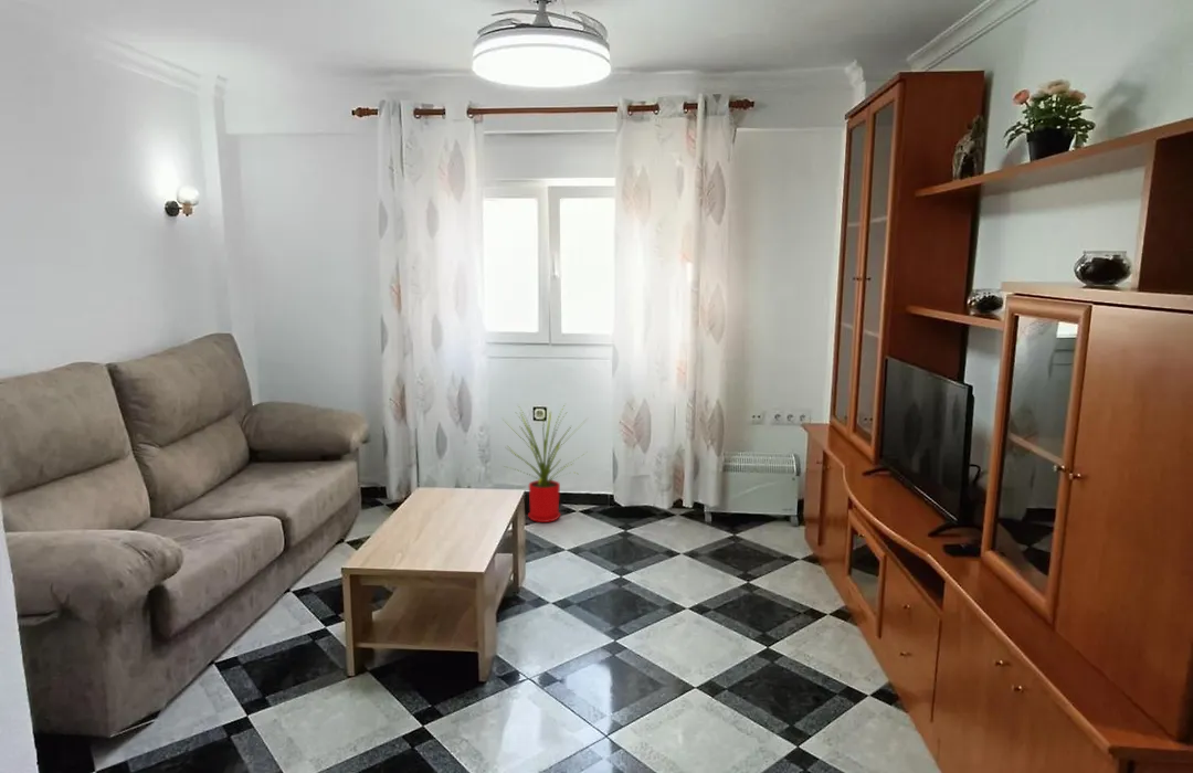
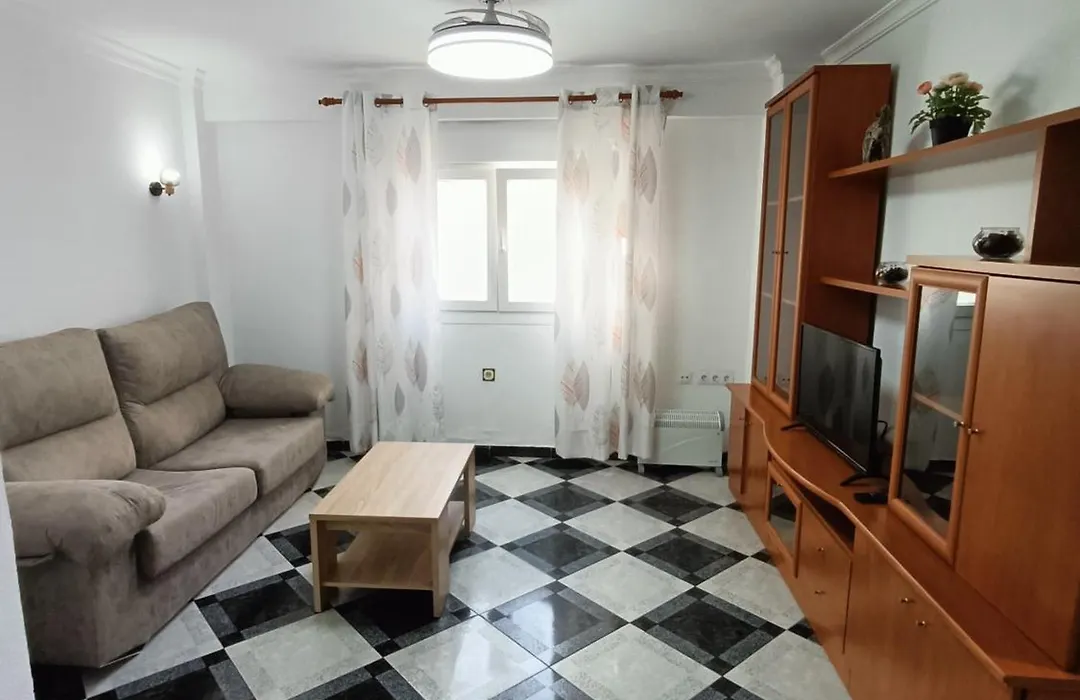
- house plant [500,403,589,523]
